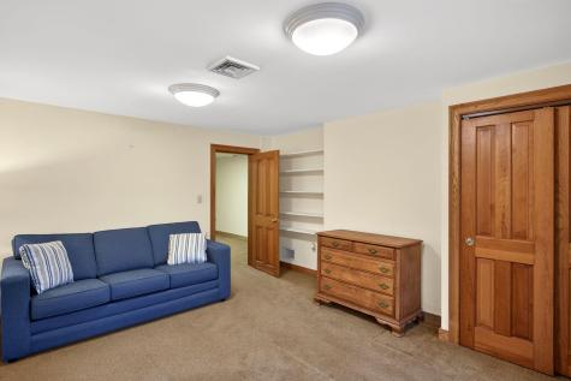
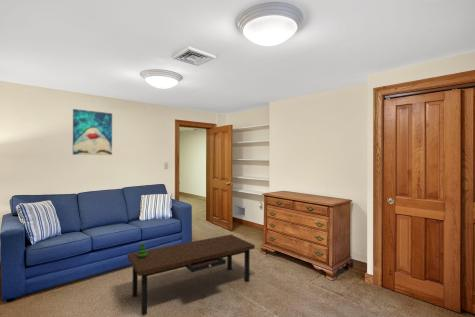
+ wall art [72,108,113,156]
+ coffee table [127,234,256,317]
